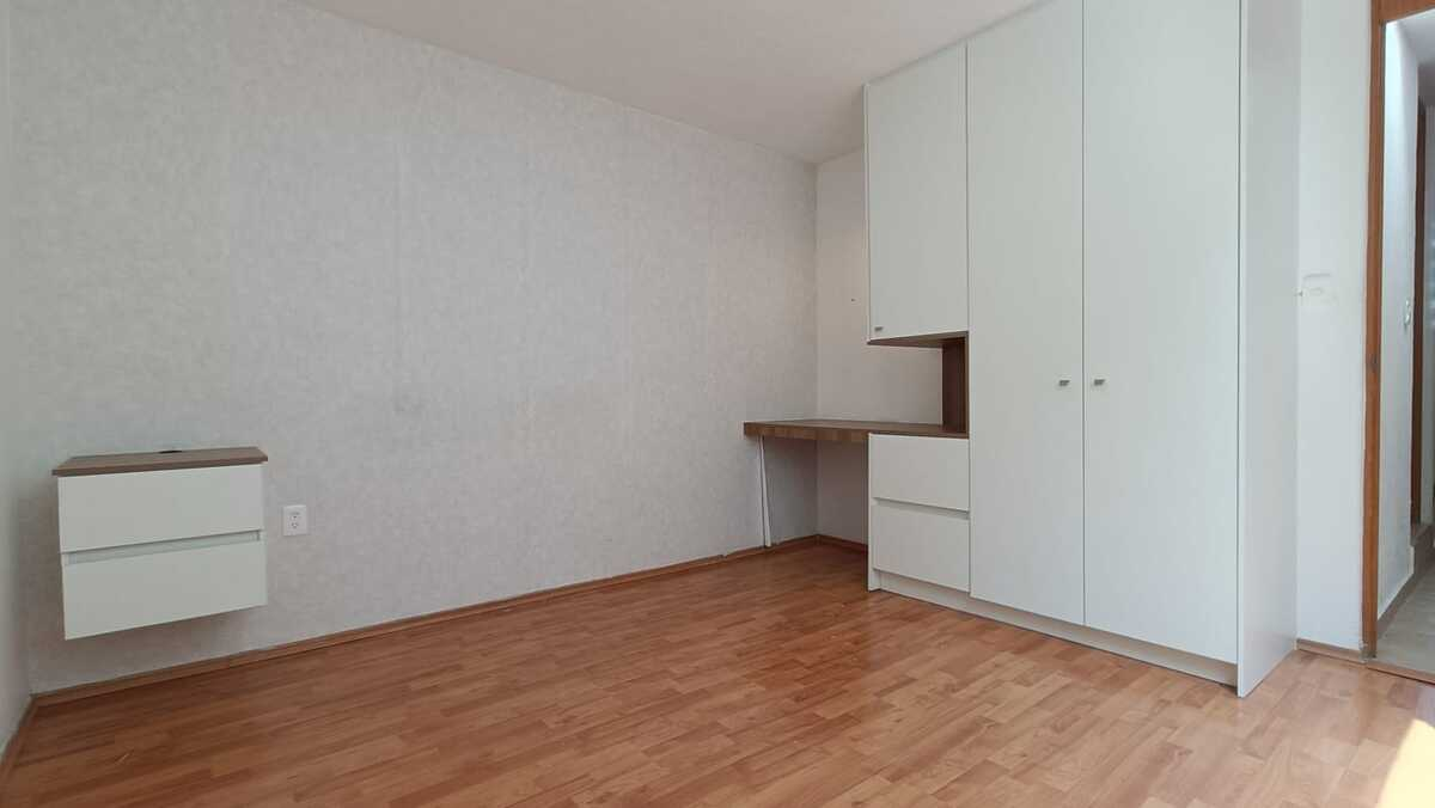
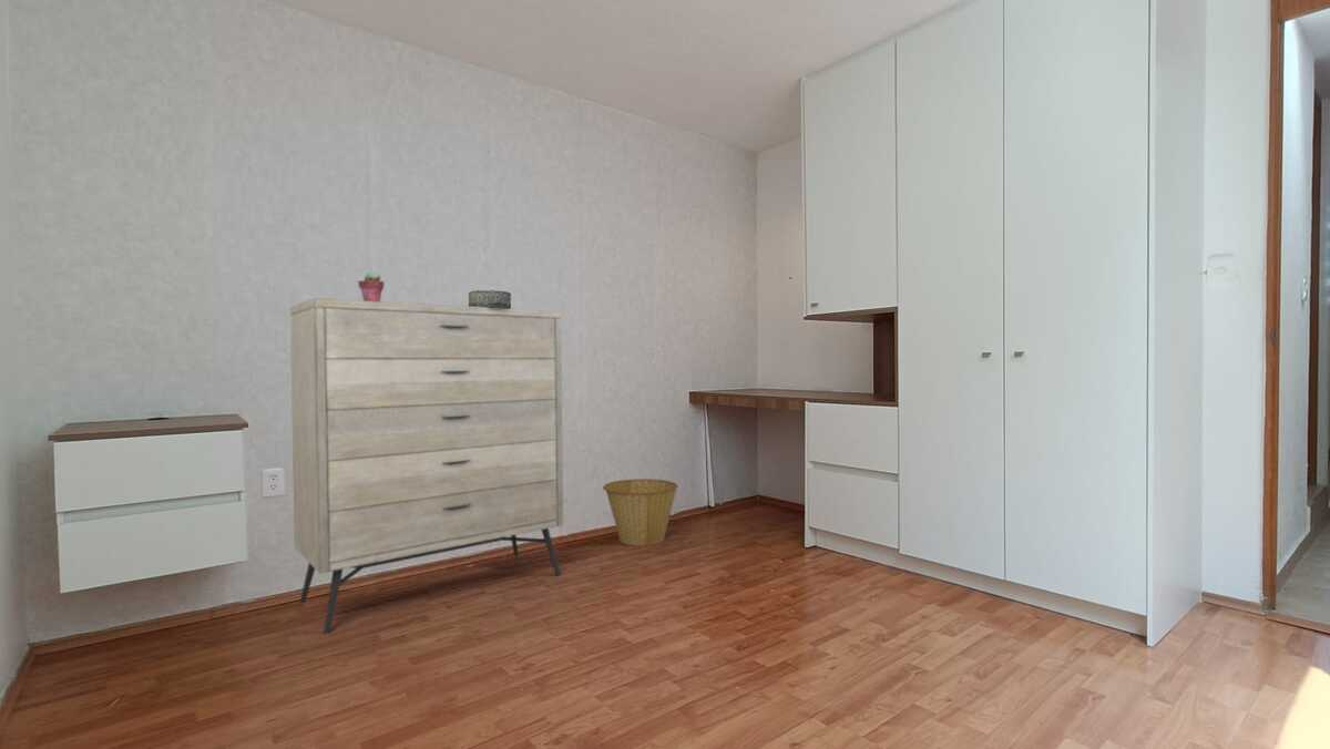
+ dresser [289,297,564,635]
+ basket [602,478,679,546]
+ potted succulent [357,271,385,301]
+ decorative box [468,289,512,309]
